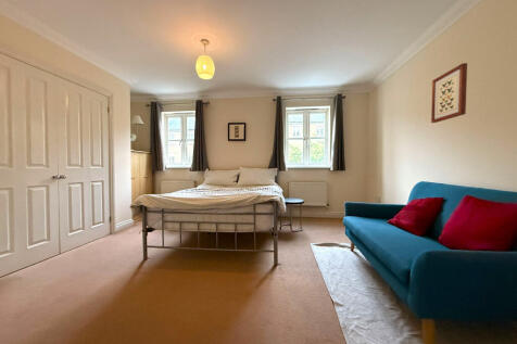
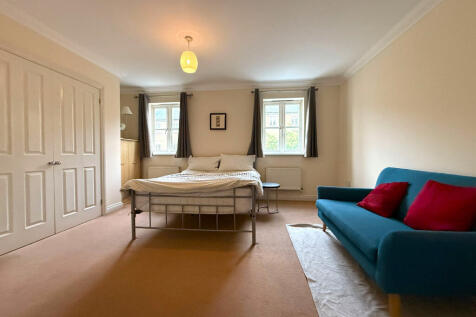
- wall art [430,62,468,124]
